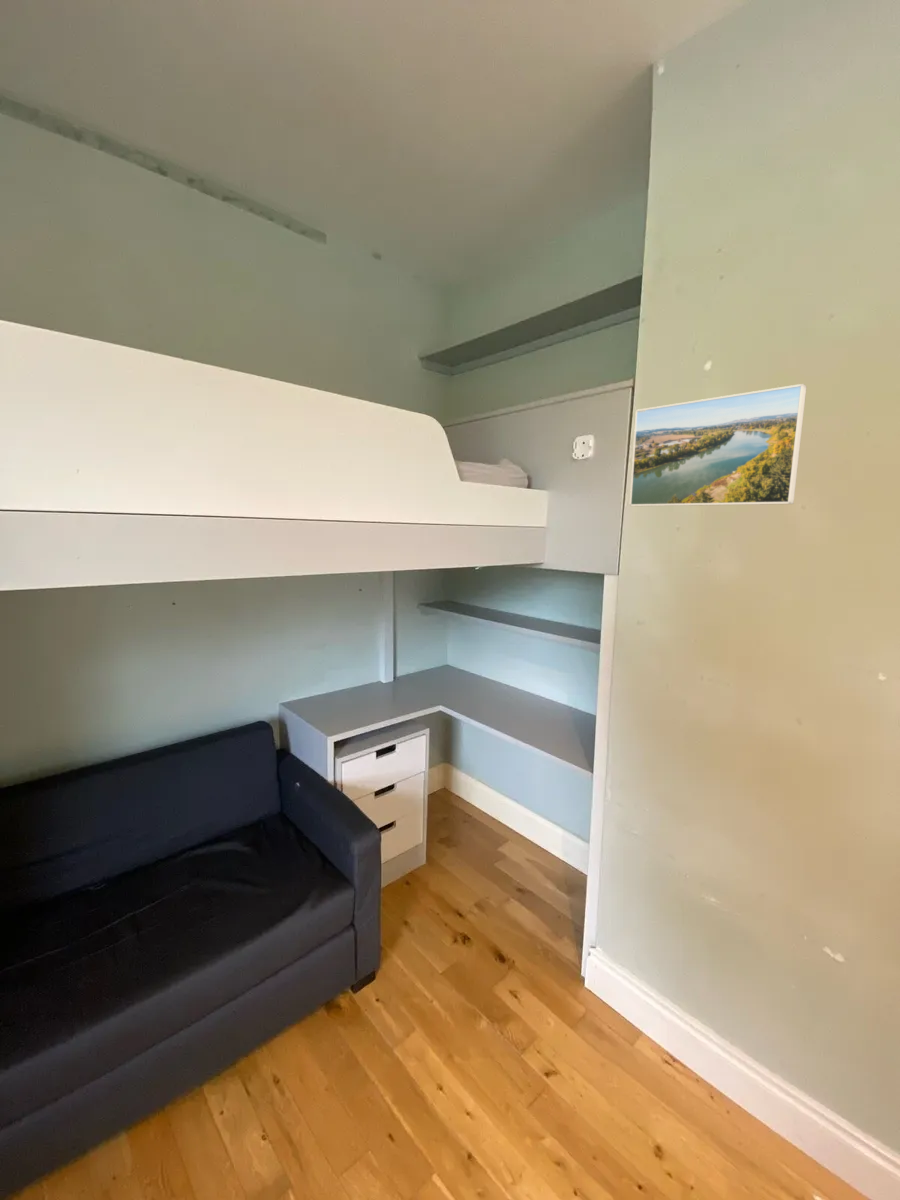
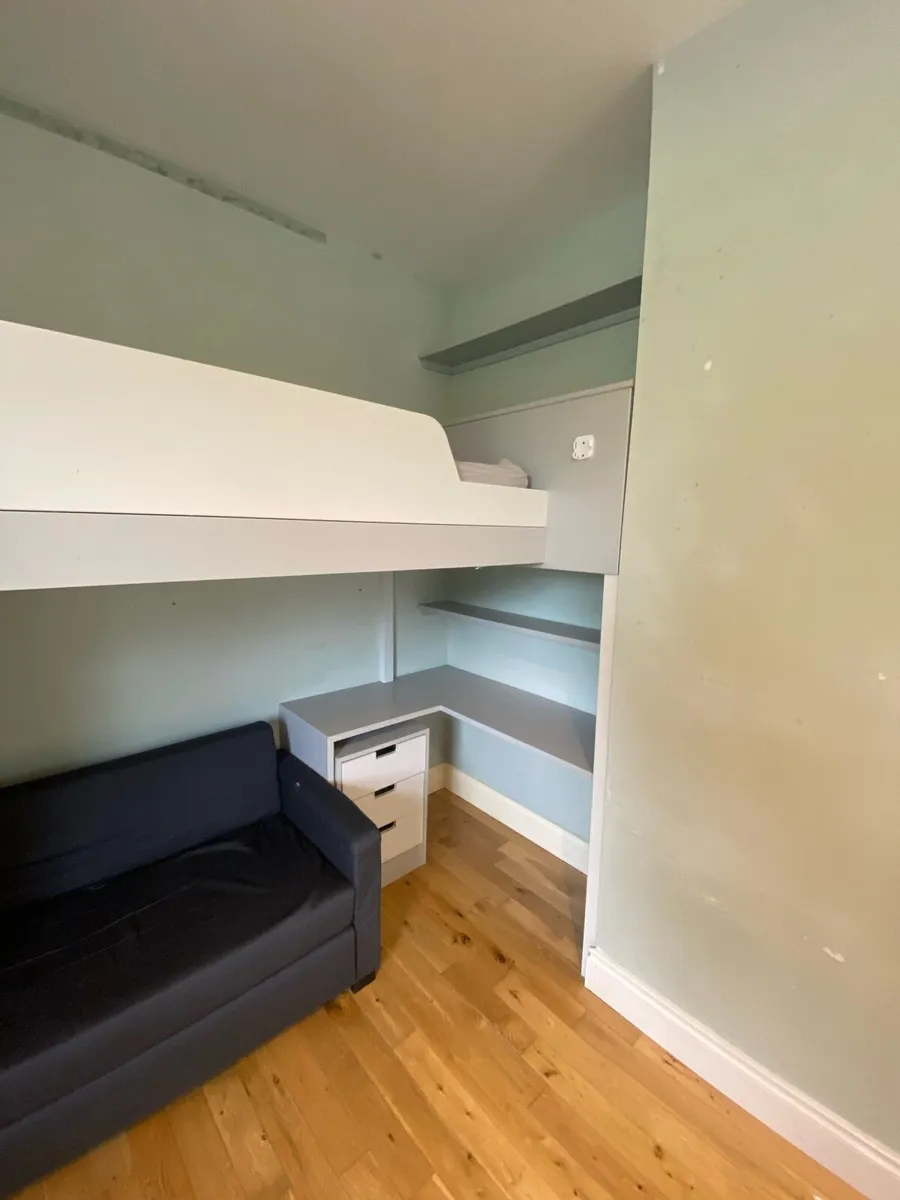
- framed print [629,383,808,507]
